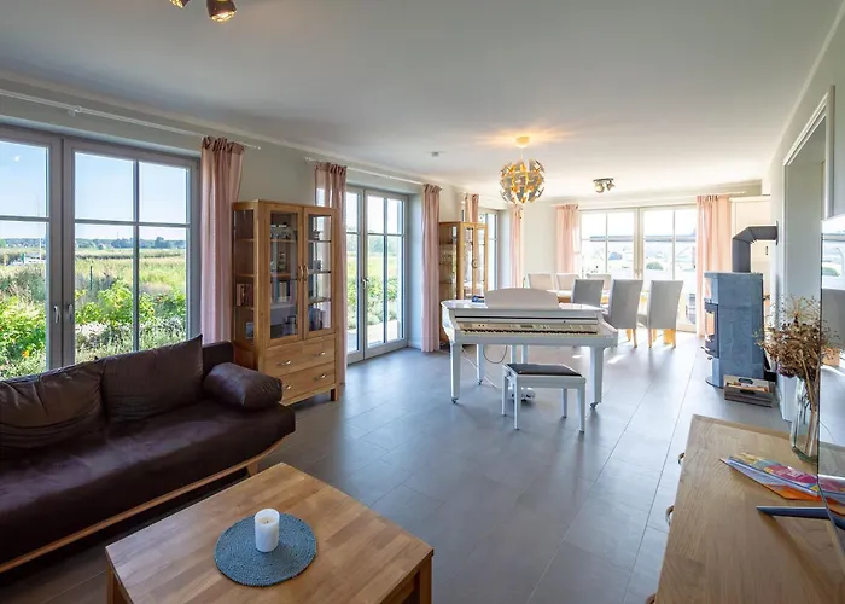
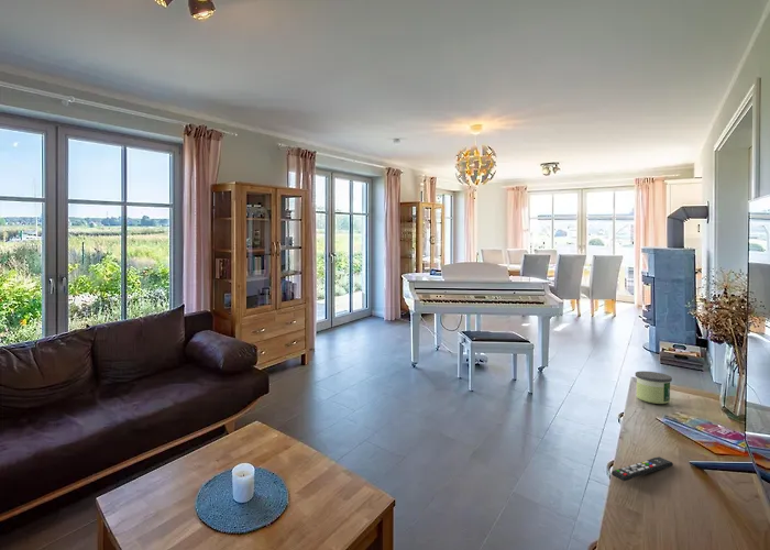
+ remote control [610,455,673,482]
+ candle [635,370,673,405]
